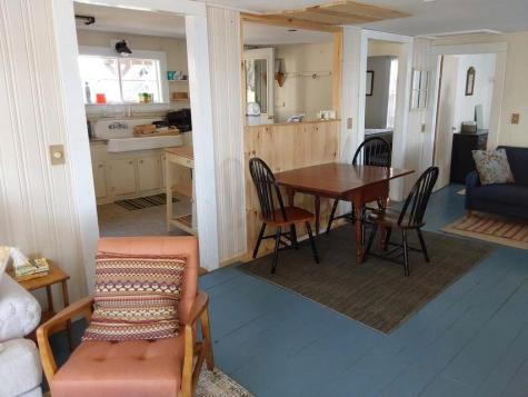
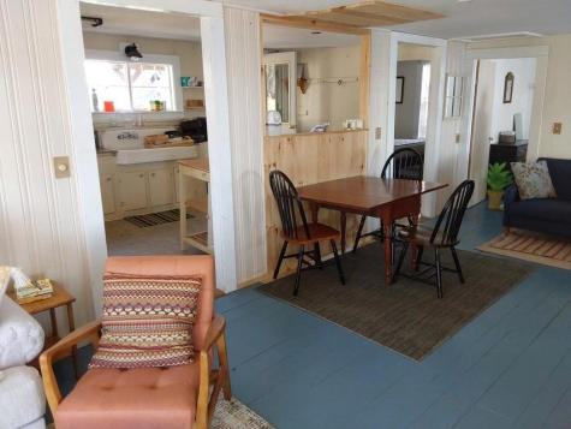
+ potted plant [477,161,515,210]
